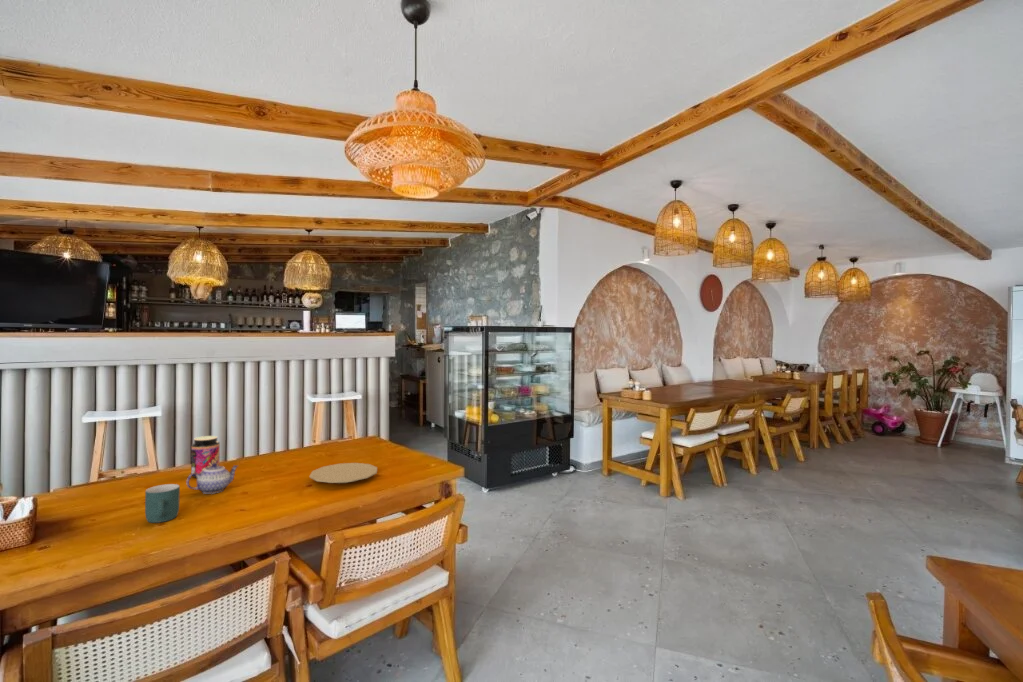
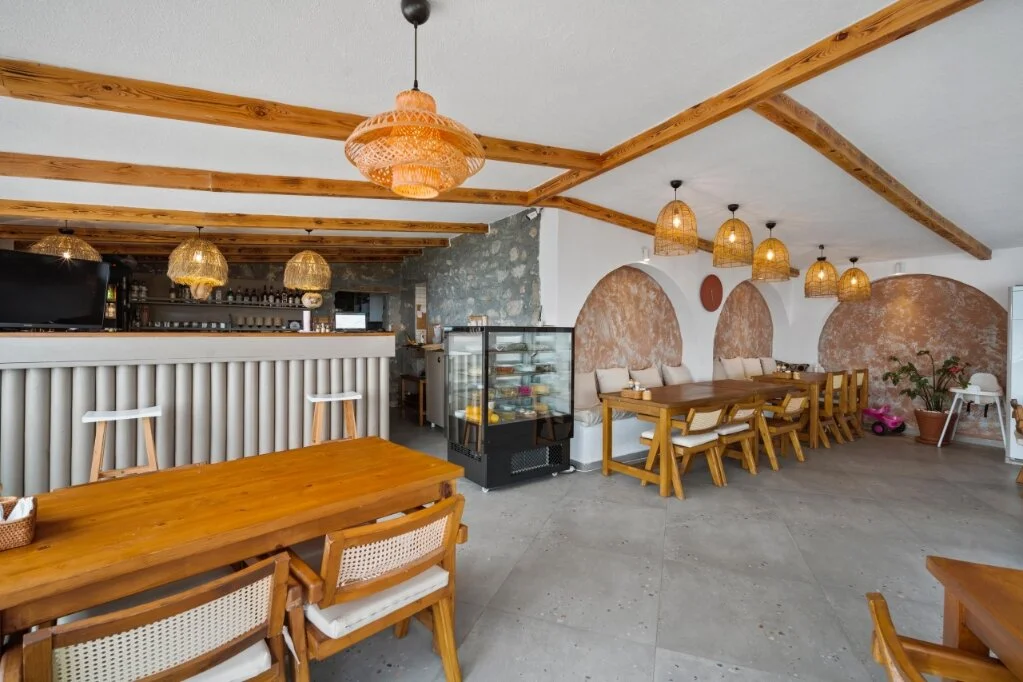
- teapot [186,463,239,495]
- mug [144,483,181,524]
- plate [309,462,378,484]
- jar [190,435,221,479]
